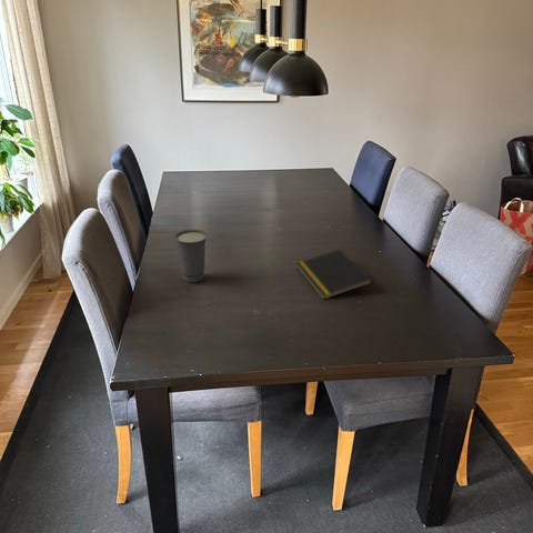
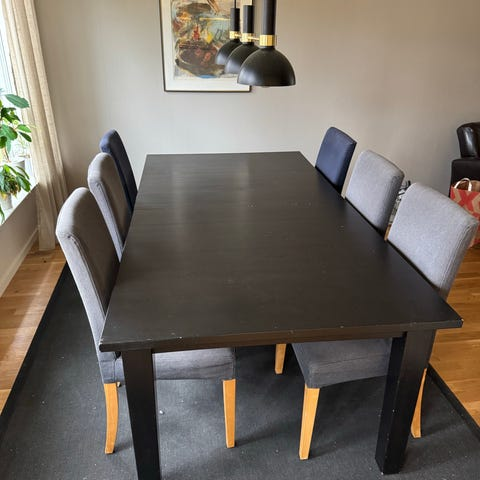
- cup [172,228,210,283]
- notepad [294,249,373,301]
